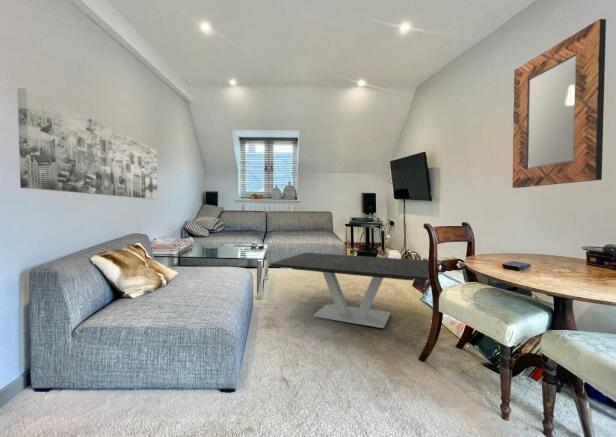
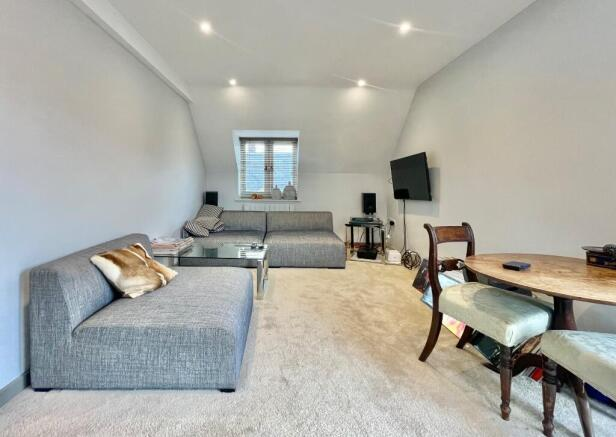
- wall art [16,87,158,200]
- home mirror [512,18,607,189]
- coffee table [269,252,430,329]
